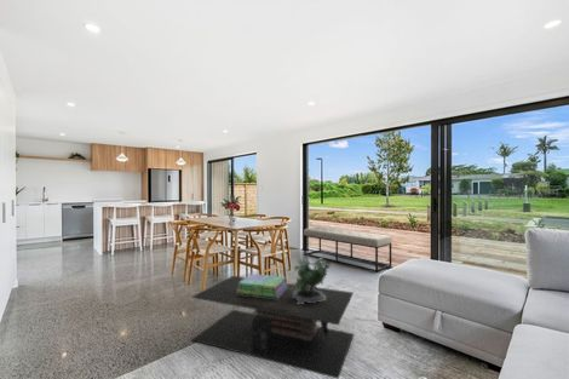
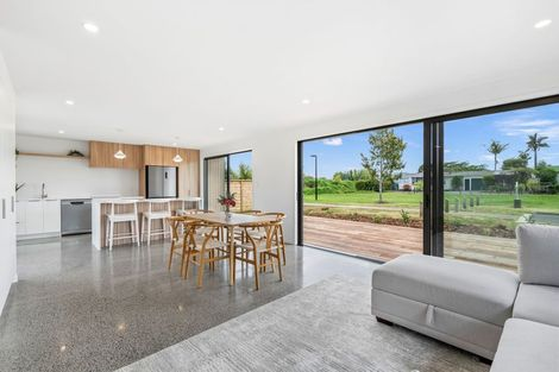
- stack of books [237,272,288,299]
- potted plant [292,257,332,304]
- bench [303,225,393,274]
- coffee table [190,275,355,379]
